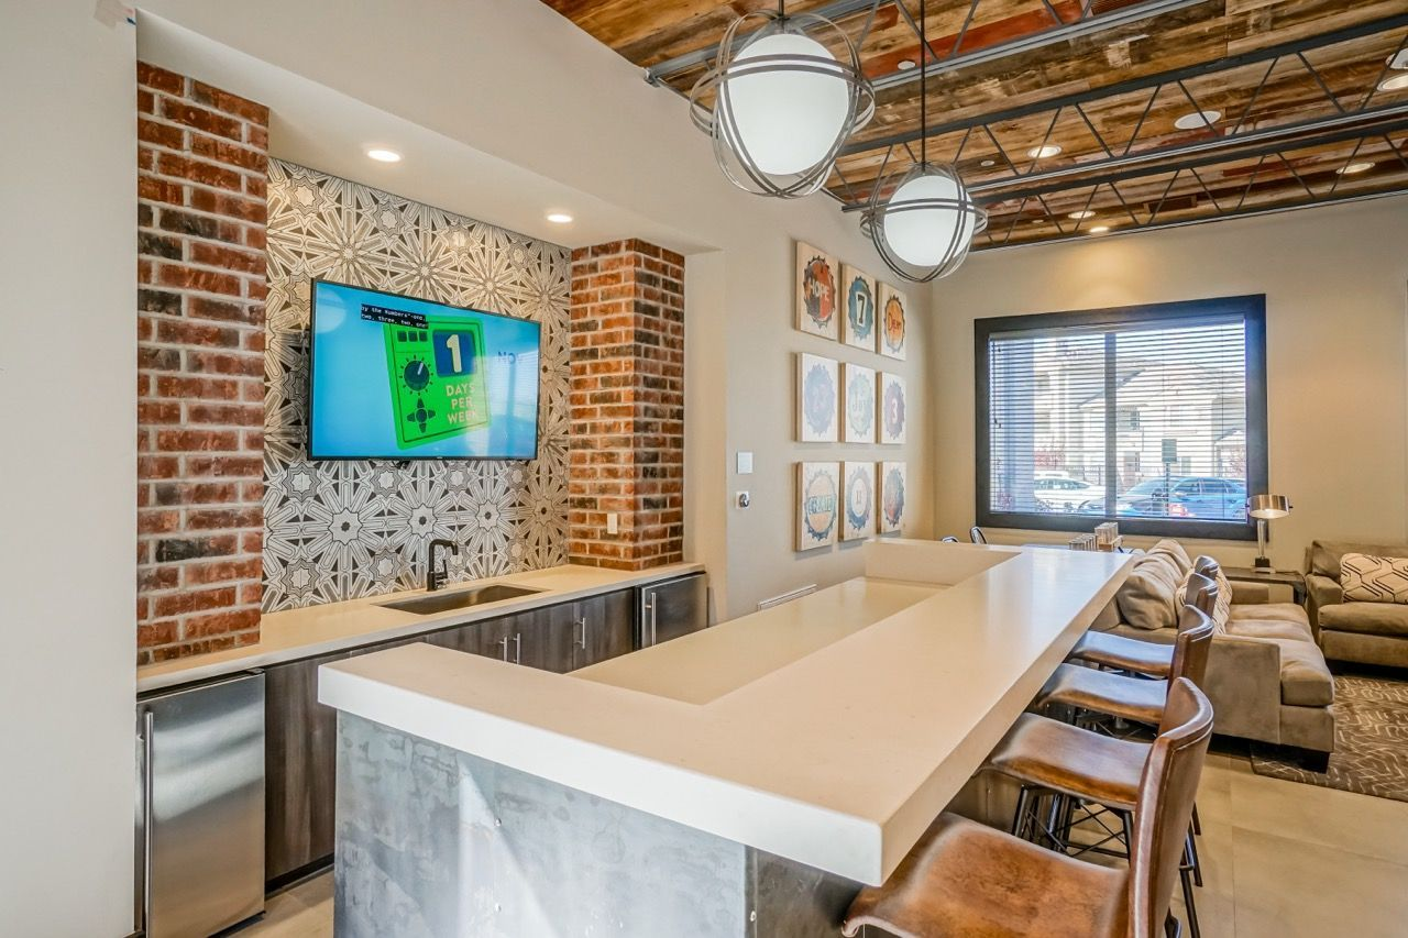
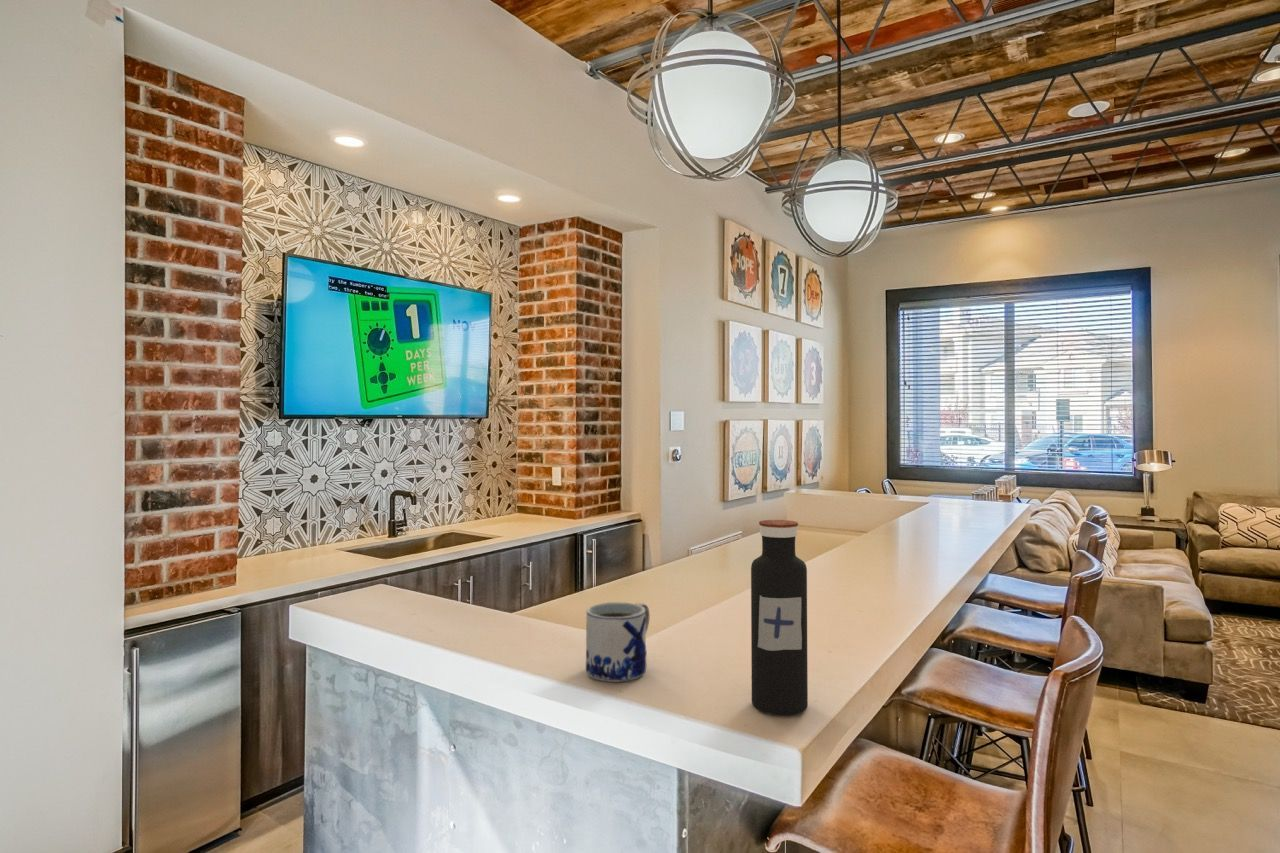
+ mug [585,601,651,683]
+ water bottle [750,519,809,716]
